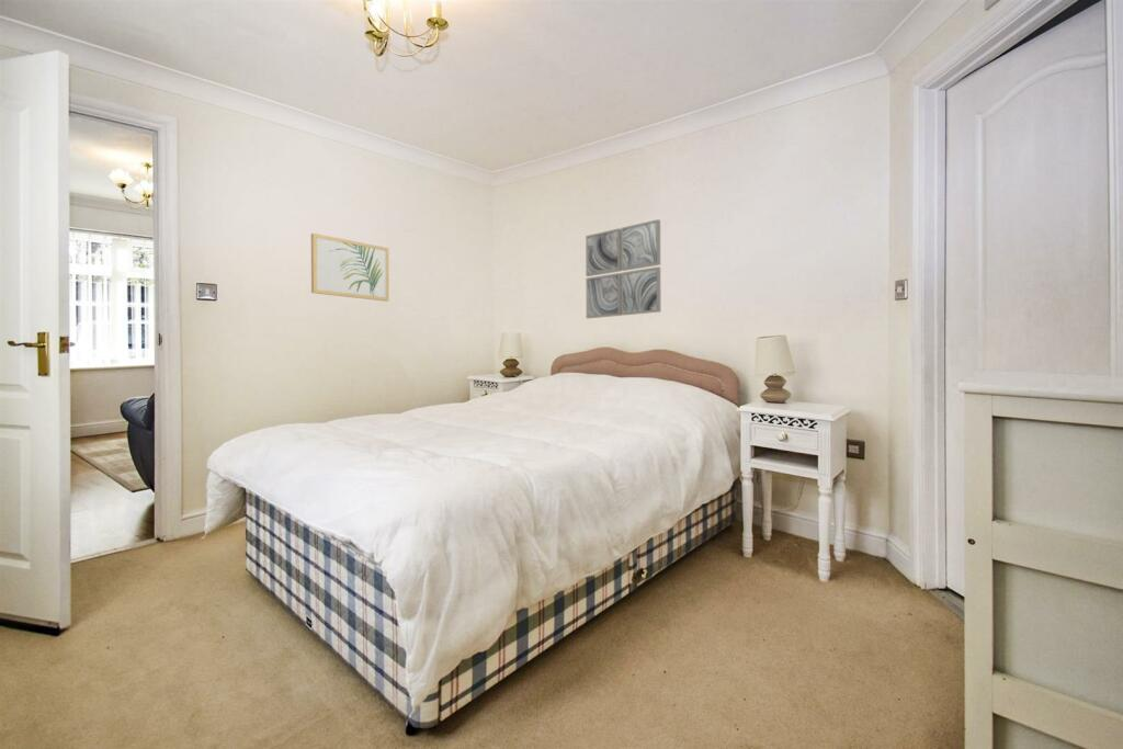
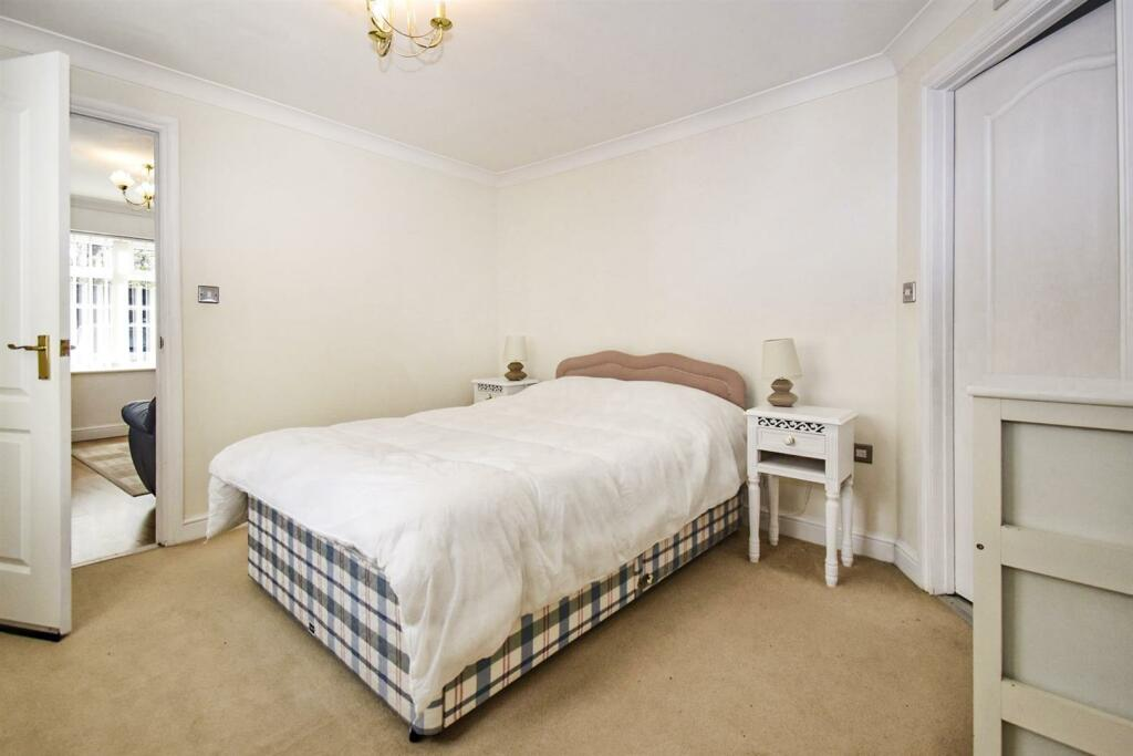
- wall art [585,218,661,319]
- wall art [310,232,390,303]
